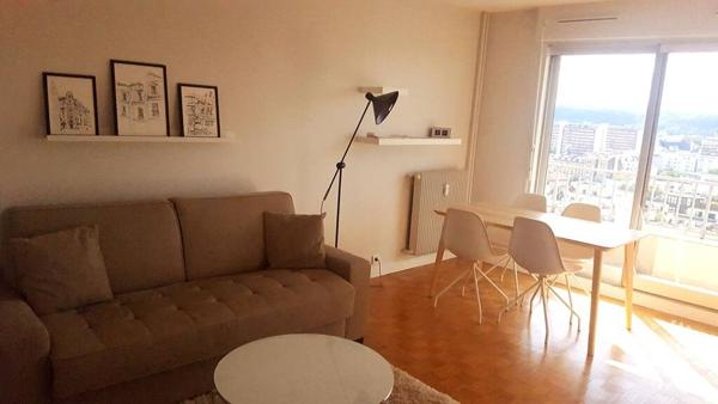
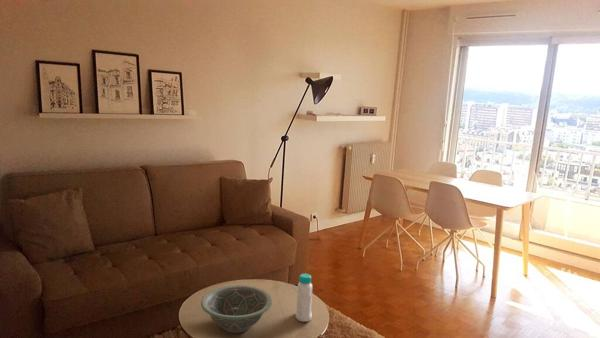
+ bottle [294,273,313,323]
+ decorative bowl [200,284,273,334]
